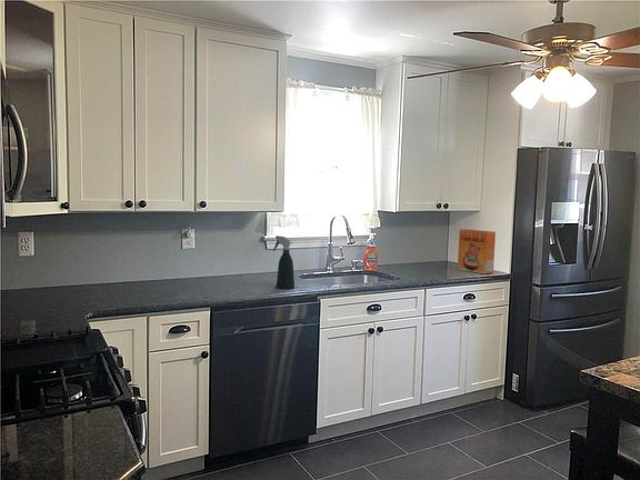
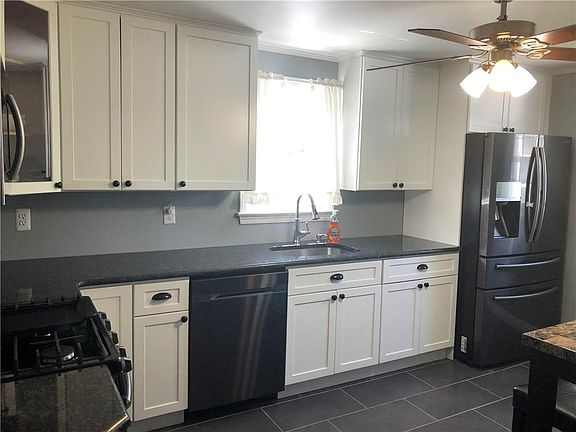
- spray bottle [272,234,296,290]
- cereal box [457,228,497,276]
